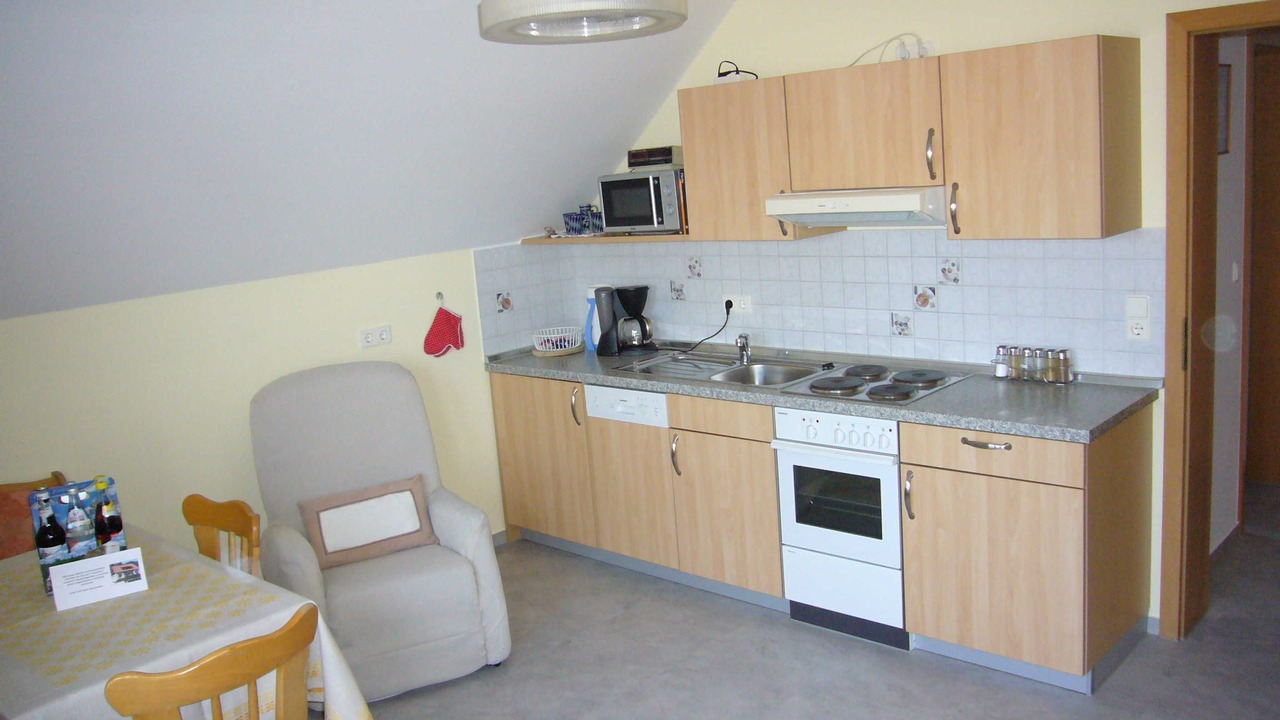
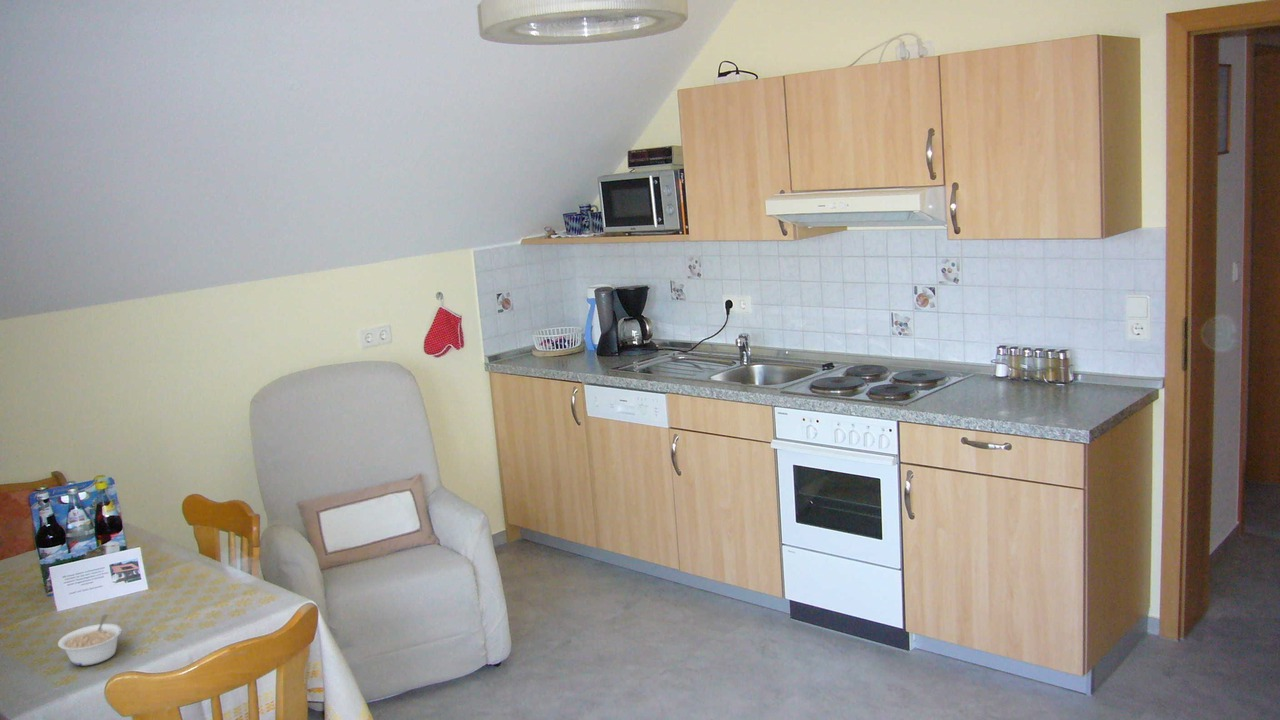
+ legume [57,613,123,667]
